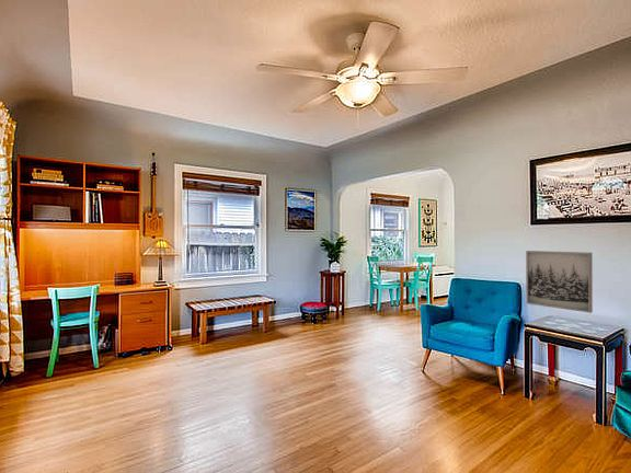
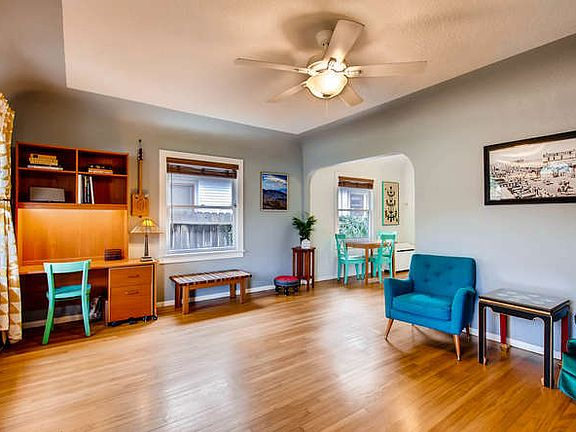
- wall art [525,250,594,314]
